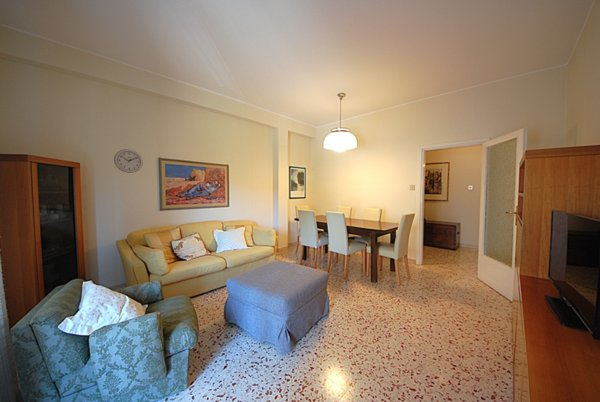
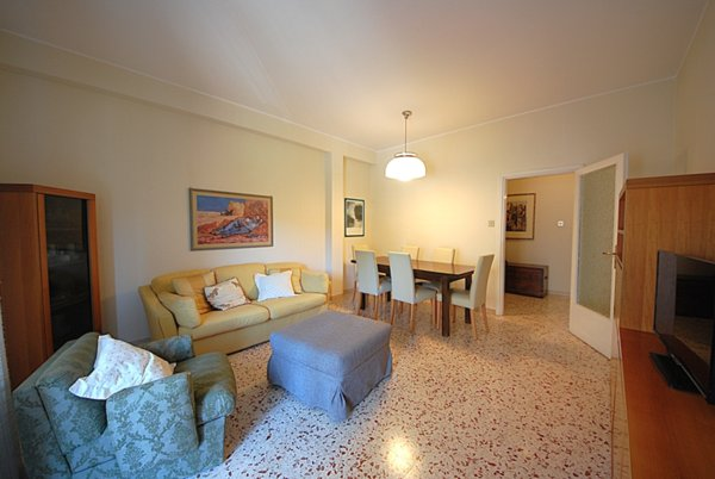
- wall clock [113,148,144,174]
